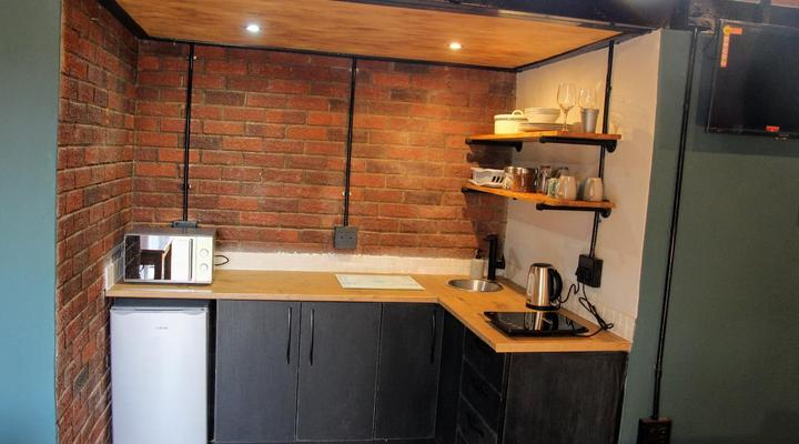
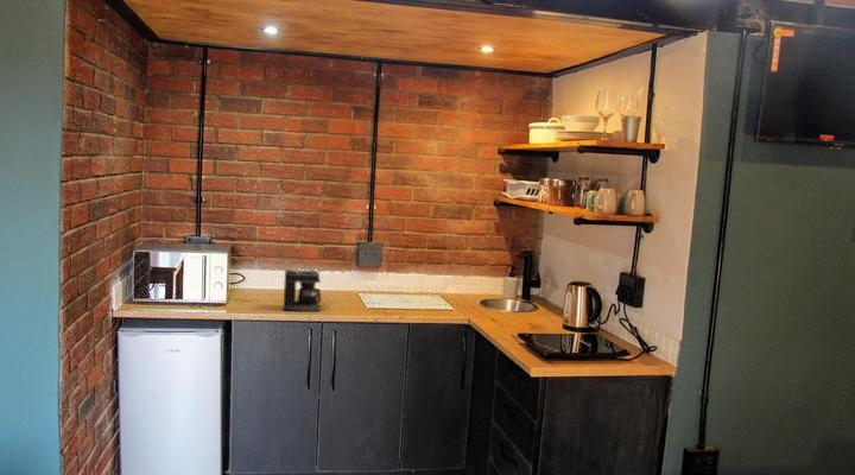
+ coffee maker [283,268,322,312]
